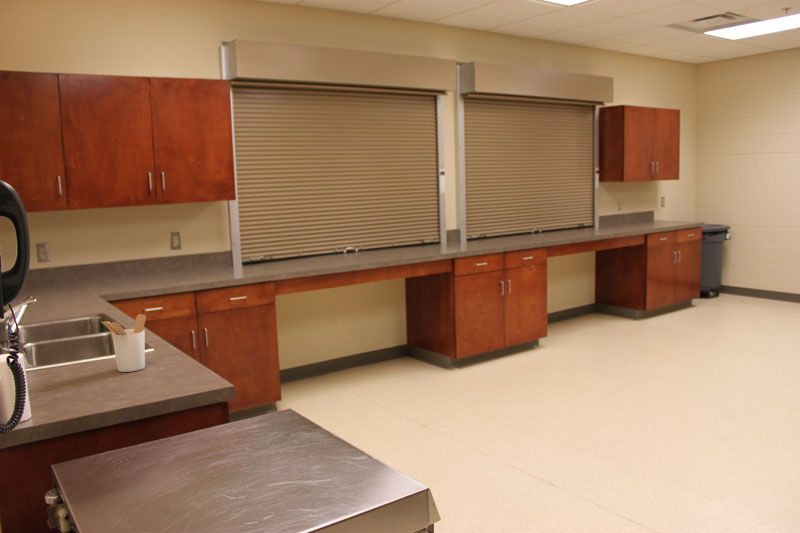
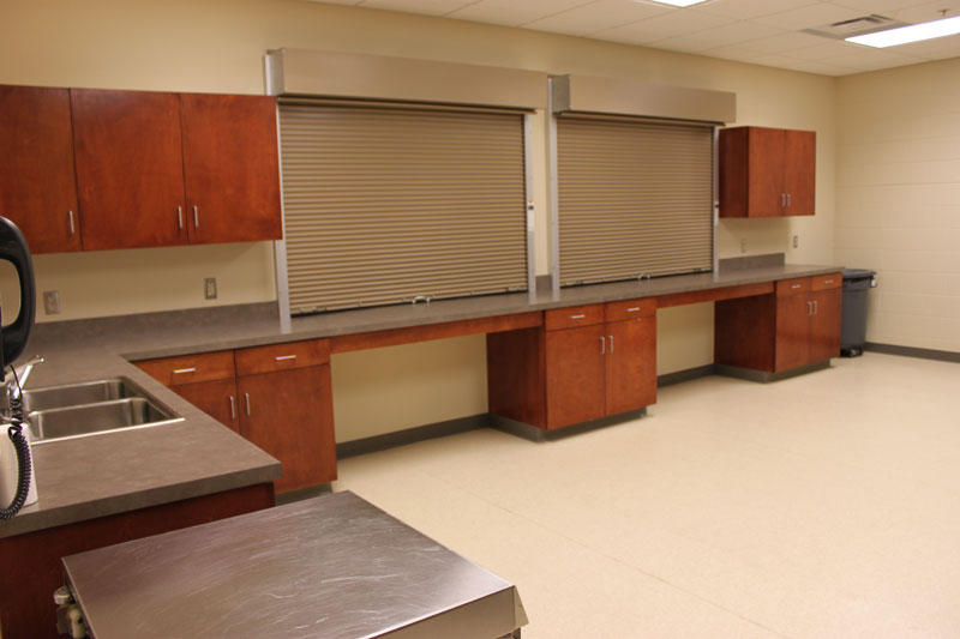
- utensil holder [100,313,147,373]
